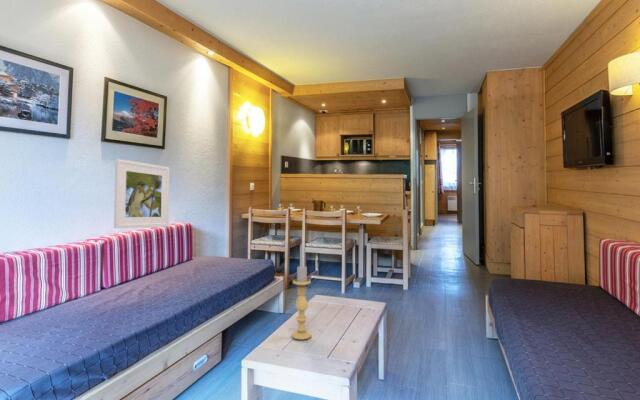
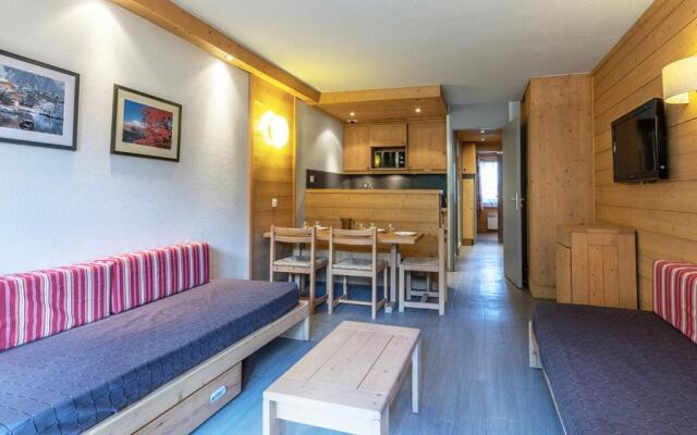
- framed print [113,158,170,229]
- candle holder [291,265,312,341]
